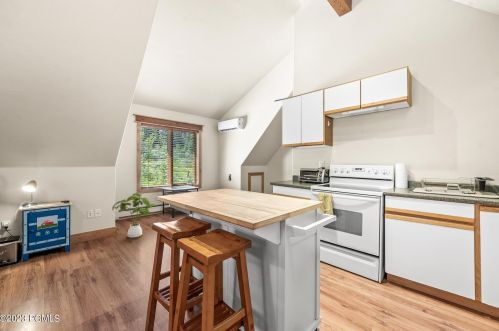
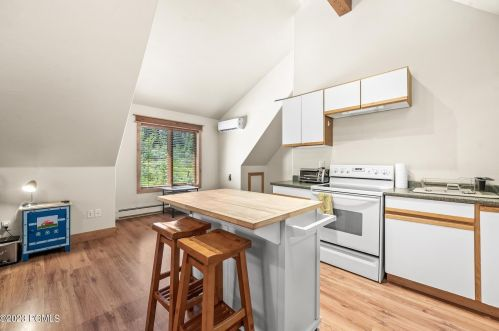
- house plant [111,192,158,238]
